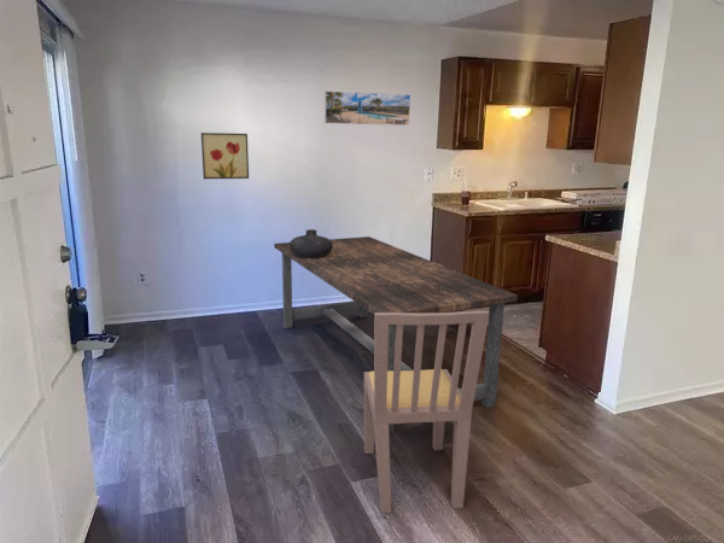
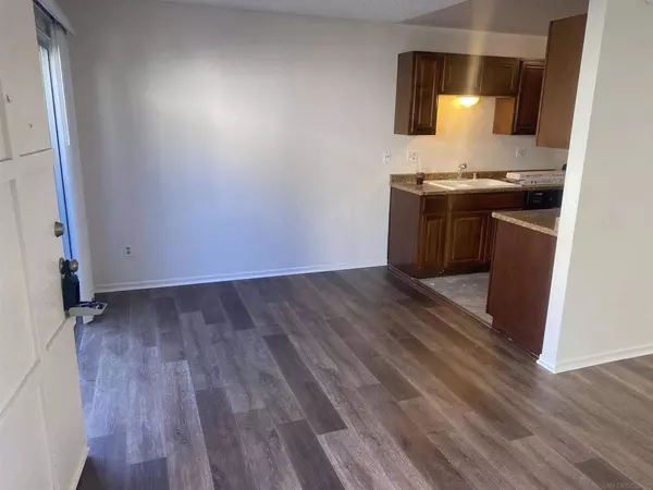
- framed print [323,89,411,127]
- wall art [200,132,250,180]
- dining chair [363,310,489,514]
- dining table [273,235,519,433]
- vase [290,228,333,258]
